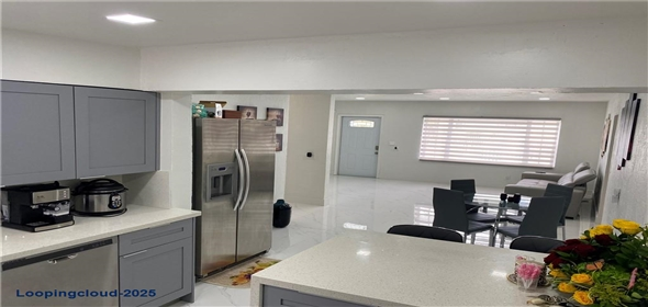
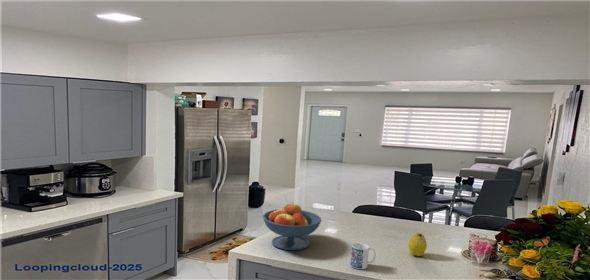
+ fruit bowl [262,203,322,251]
+ mug [349,242,377,270]
+ fruit [407,232,428,257]
